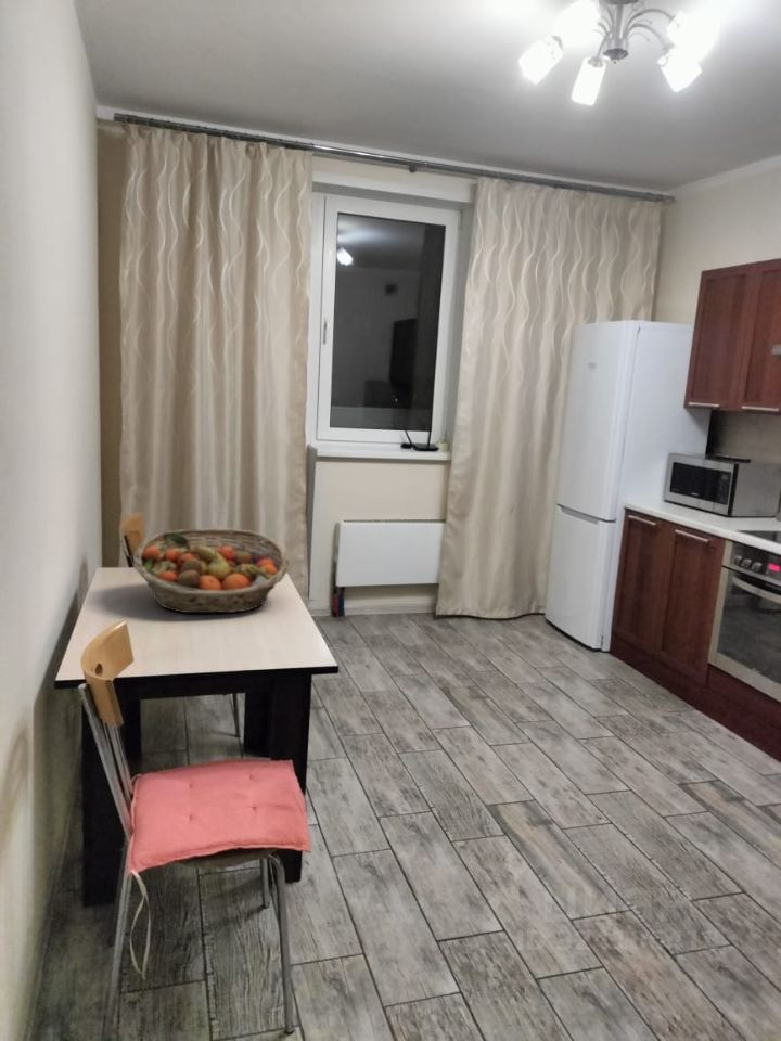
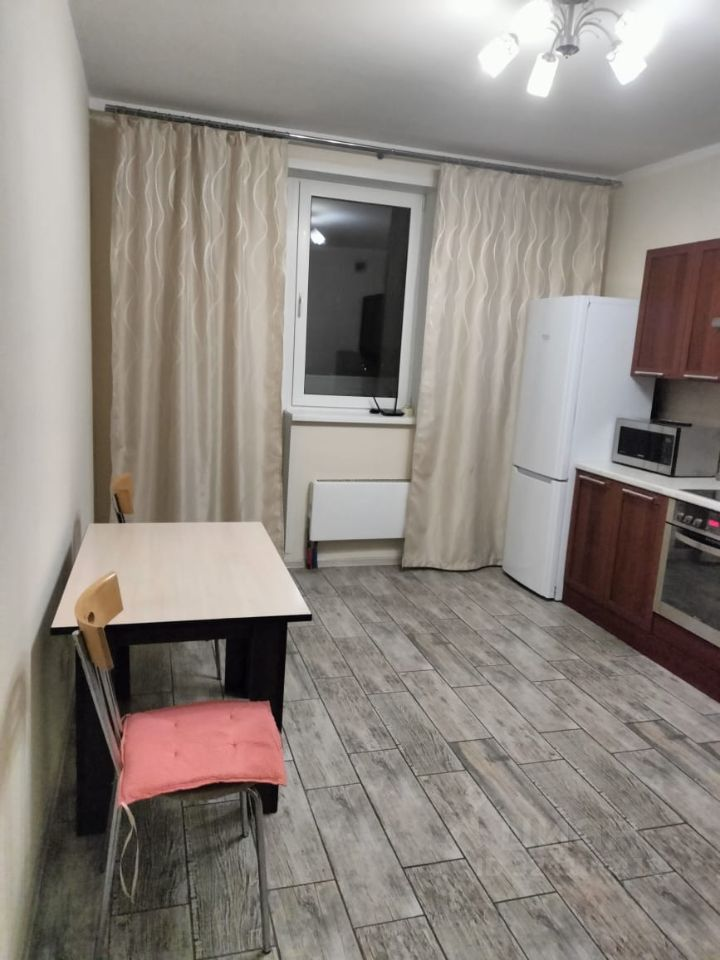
- fruit basket [132,527,290,614]
